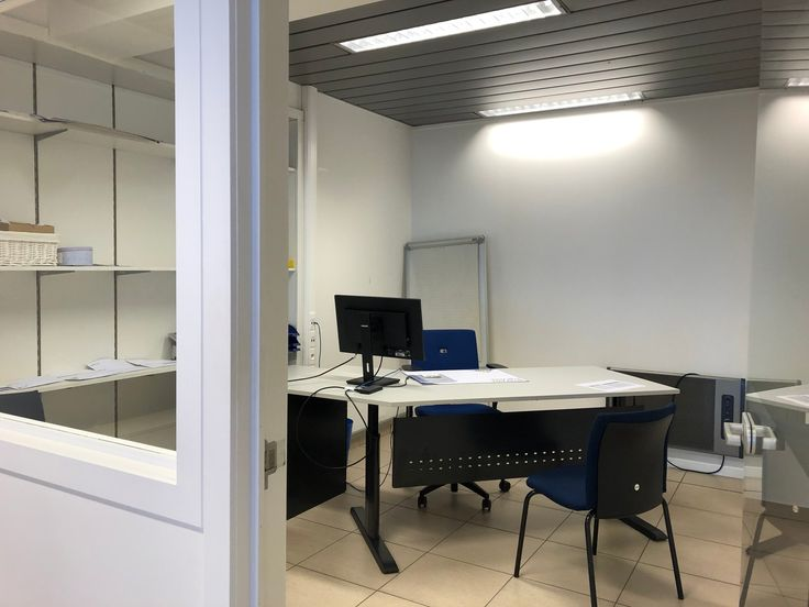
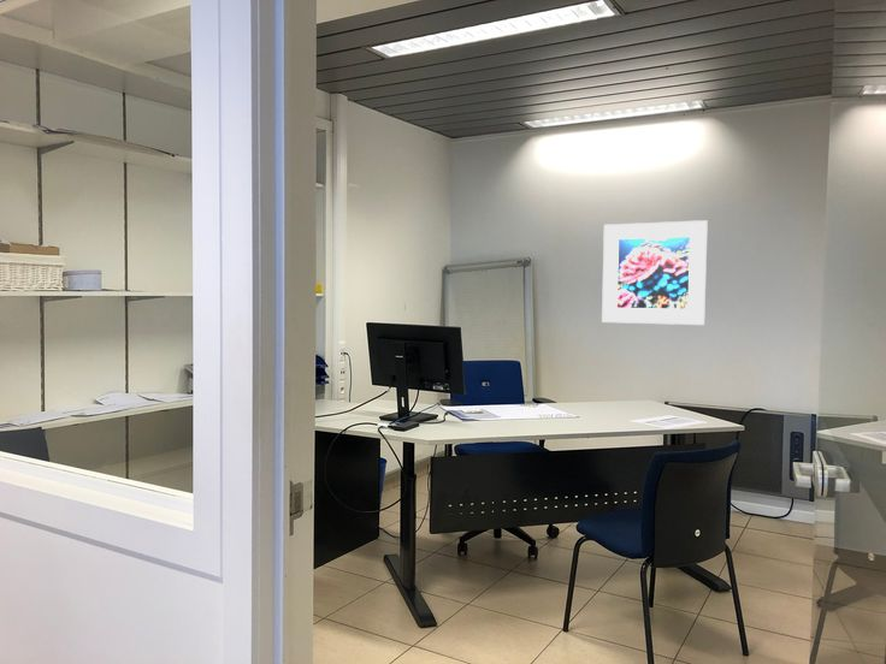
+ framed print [601,219,709,326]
